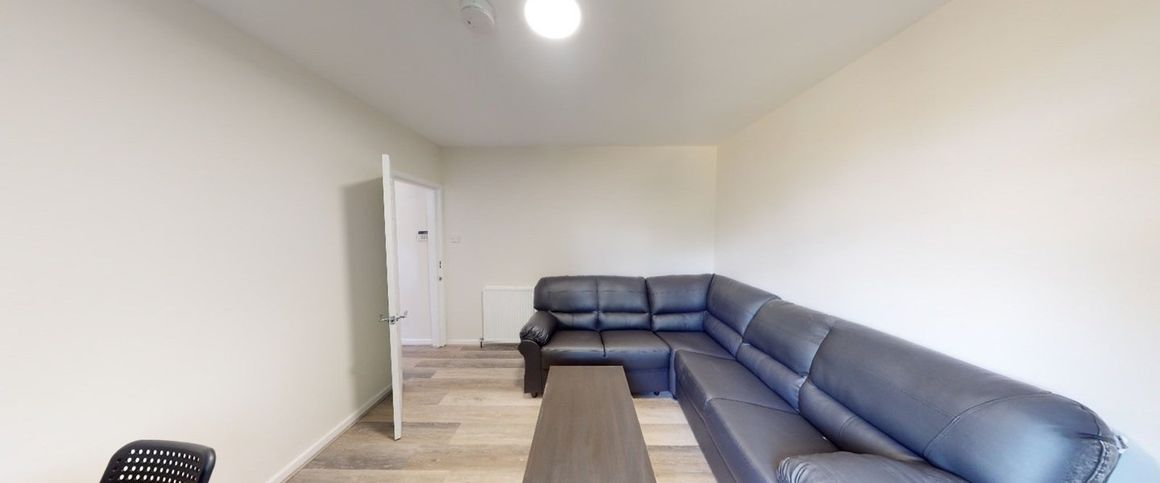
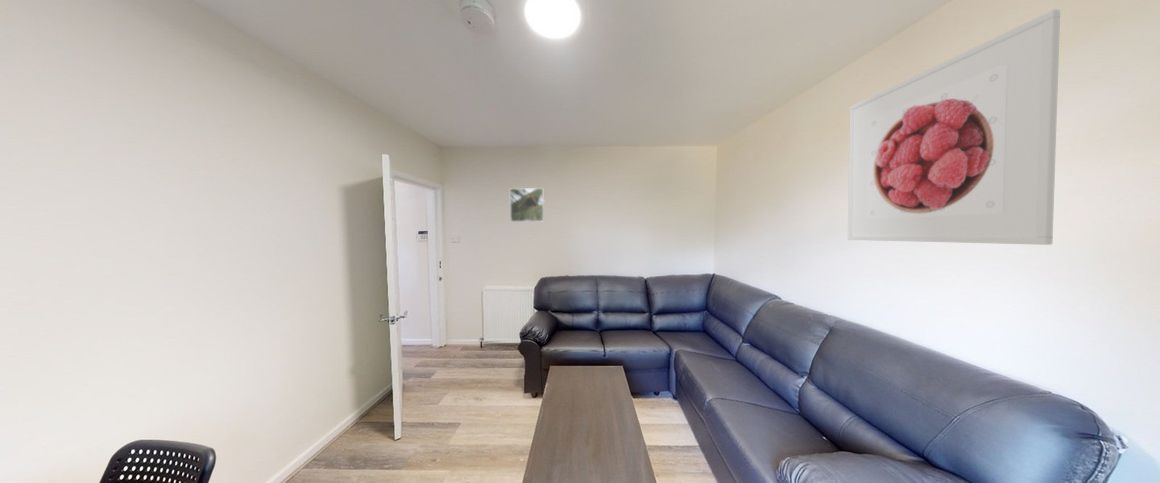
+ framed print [847,8,1061,246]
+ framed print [509,187,545,223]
